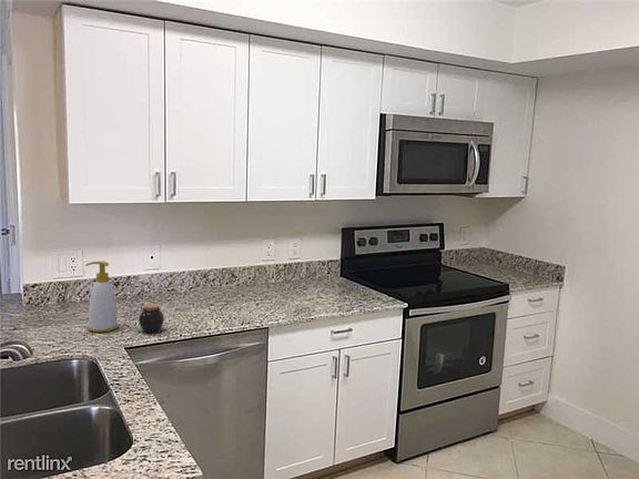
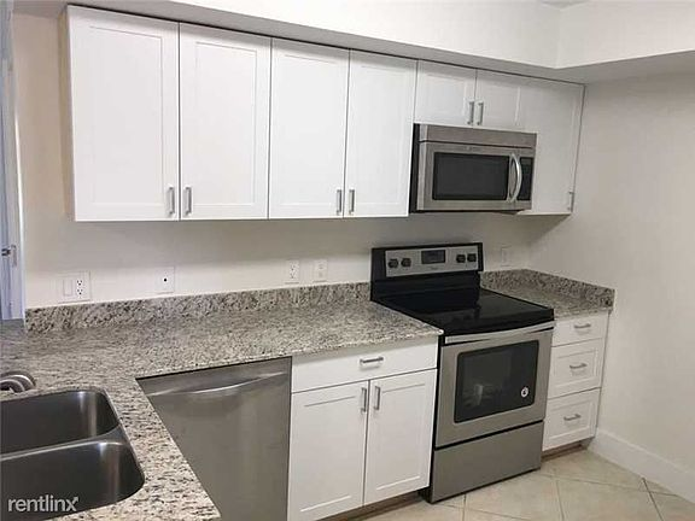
- jar [138,303,165,334]
- soap bottle [84,261,119,333]
